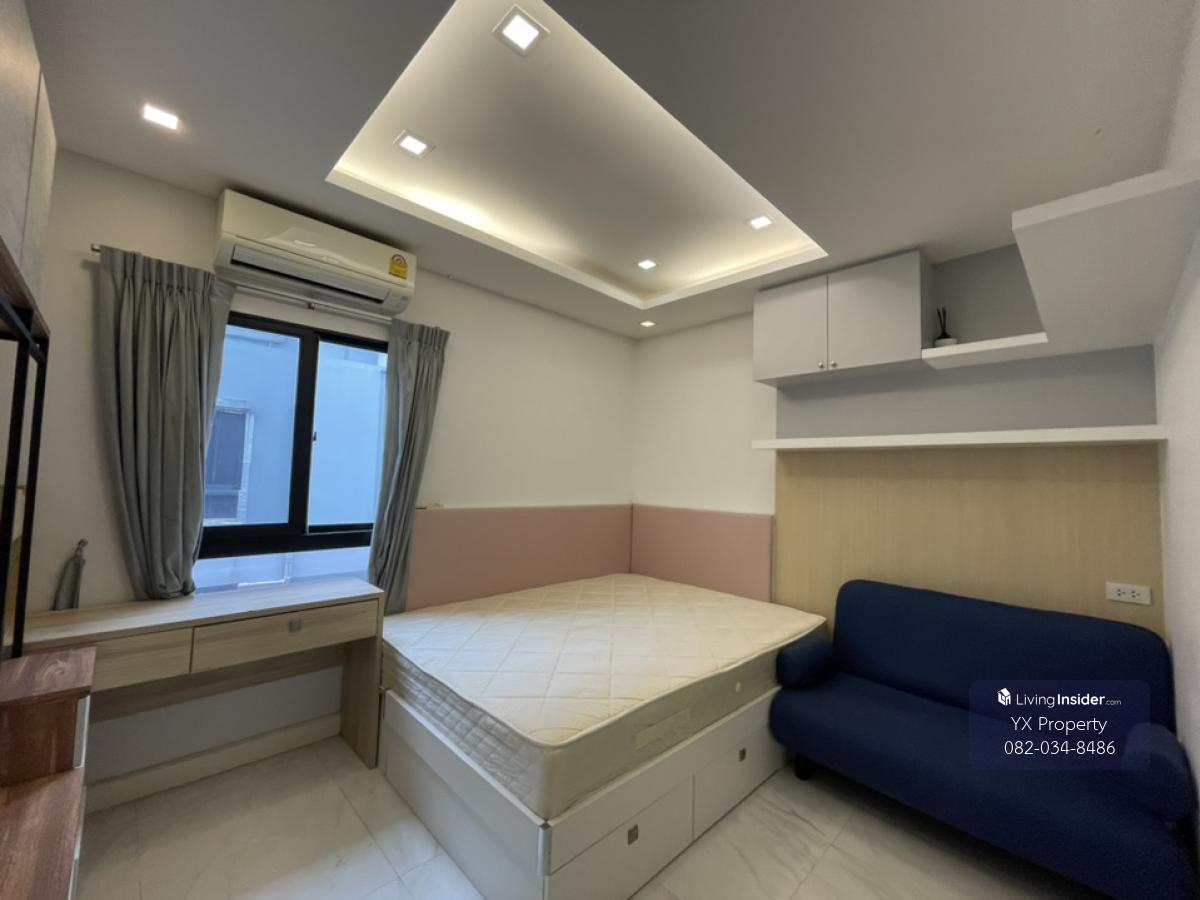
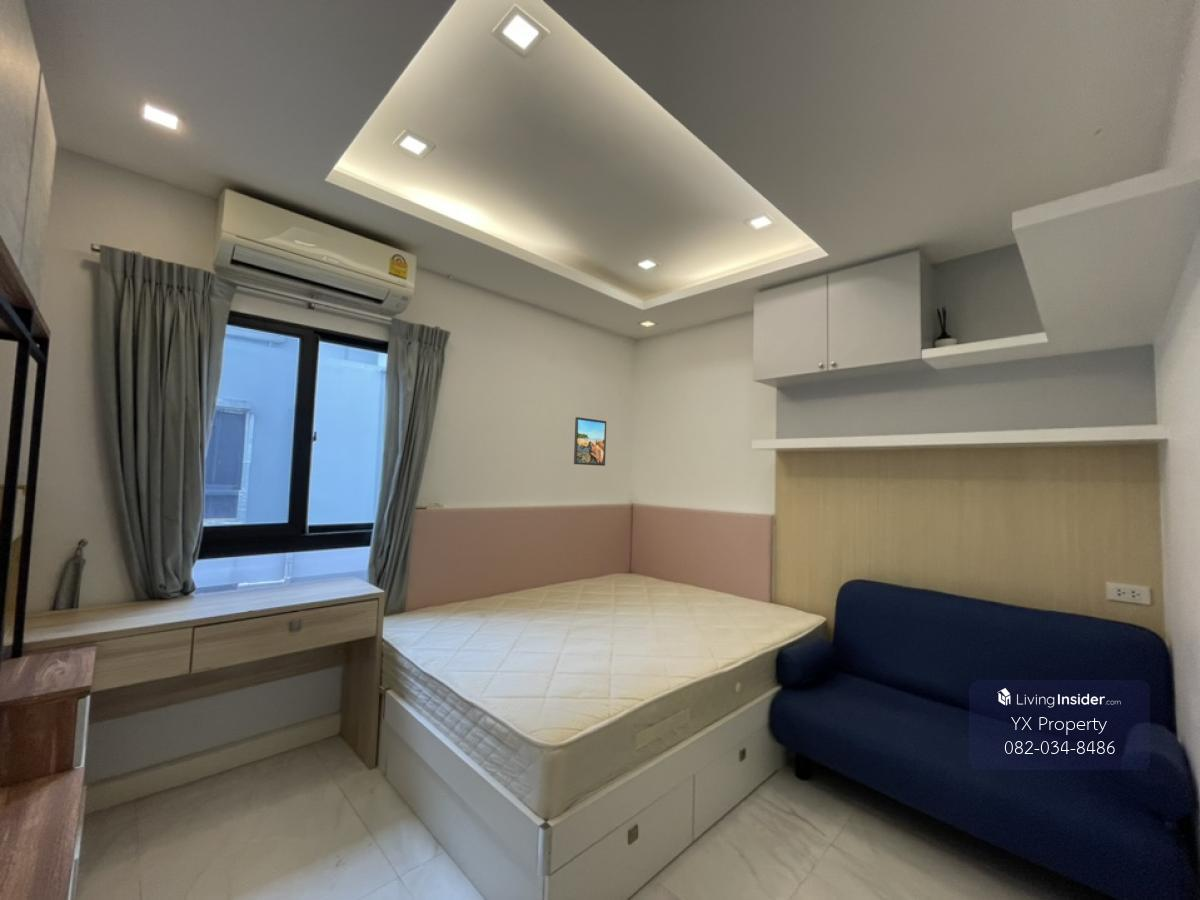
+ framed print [573,416,607,467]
